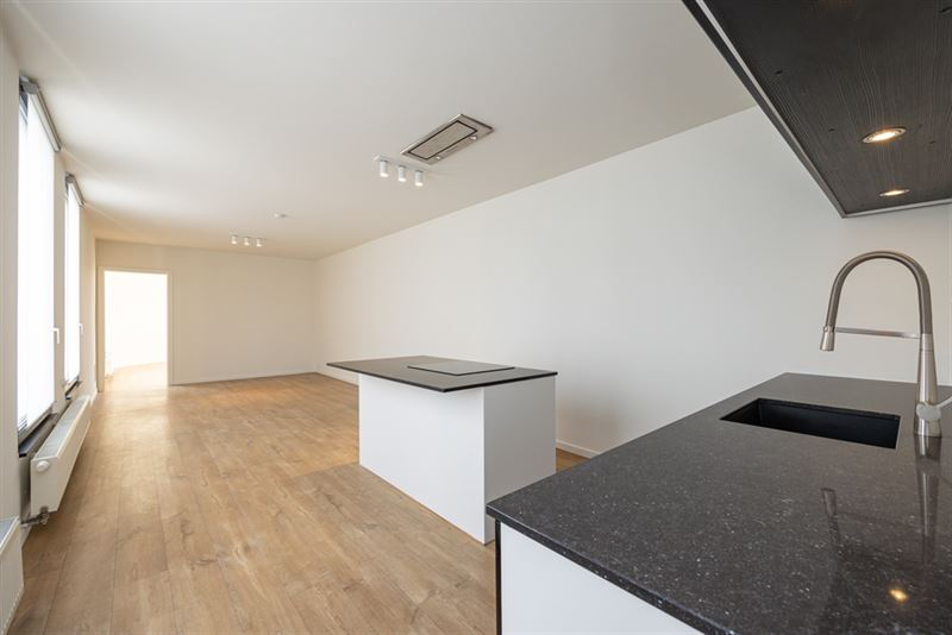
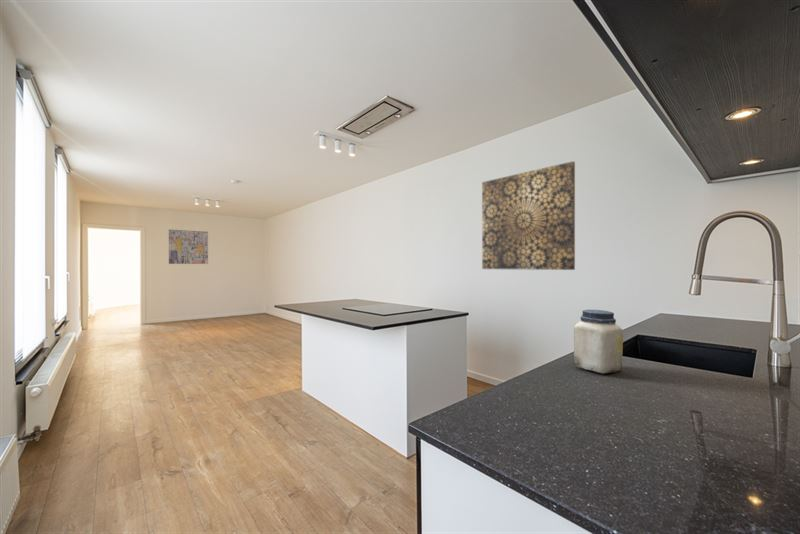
+ wall art [481,160,576,271]
+ wall art [168,228,209,265]
+ jar [573,309,624,374]
